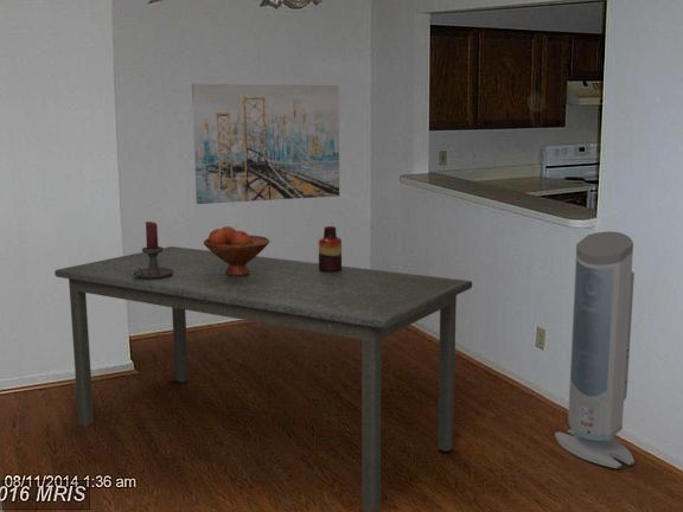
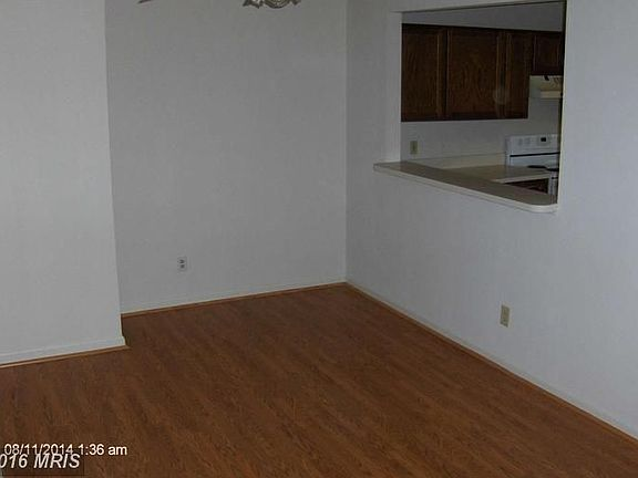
- fruit bowl [203,225,270,276]
- air purifier [554,231,636,469]
- wall art [191,83,340,205]
- vase [318,225,343,273]
- dining table [53,245,473,512]
- candle holder [130,220,173,279]
